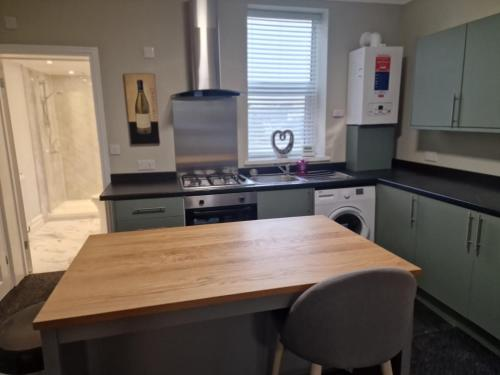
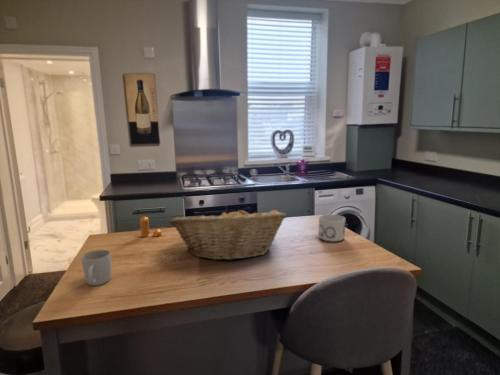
+ fruit basket [168,206,287,261]
+ pepper shaker [139,215,163,238]
+ mug [317,213,346,243]
+ mug [81,249,112,286]
